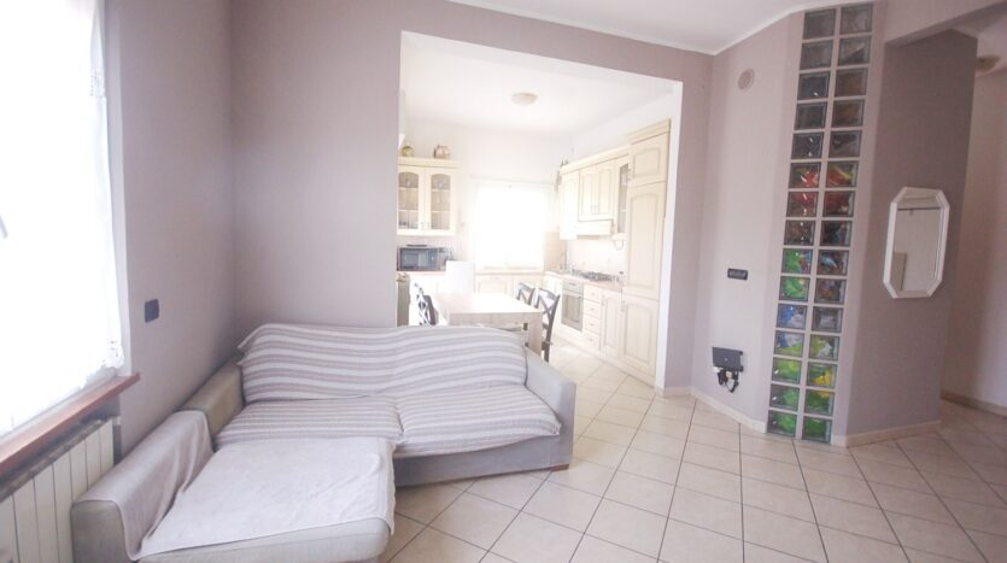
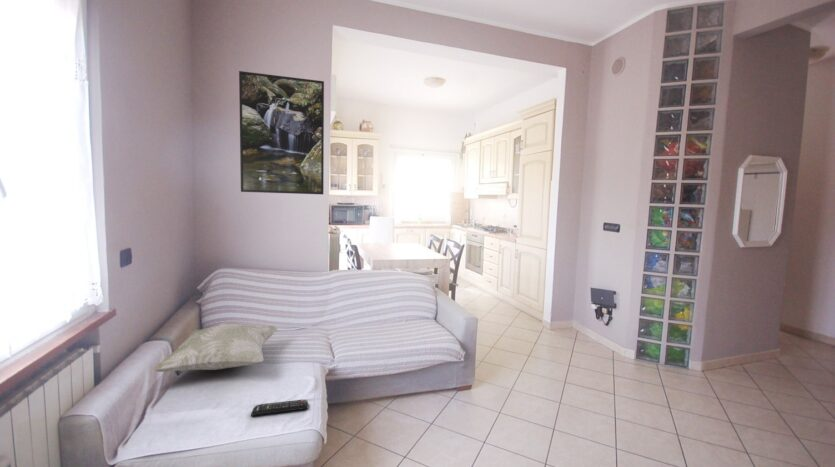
+ decorative pillow [151,322,279,373]
+ remote control [250,399,309,417]
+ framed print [238,70,325,195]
